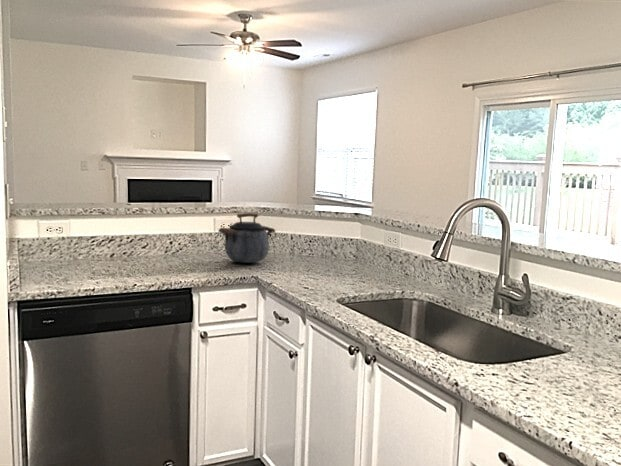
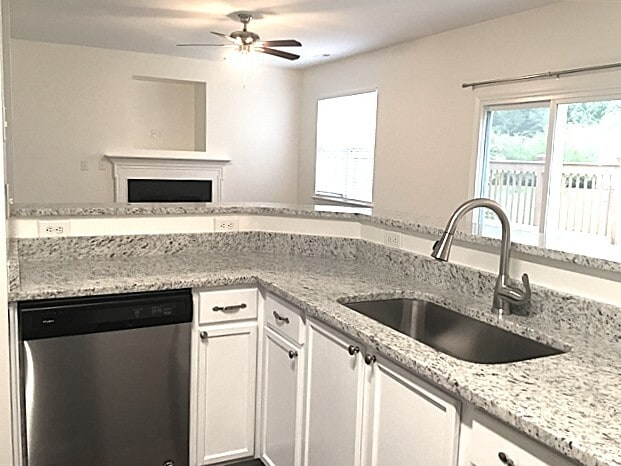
- kettle [218,212,276,264]
